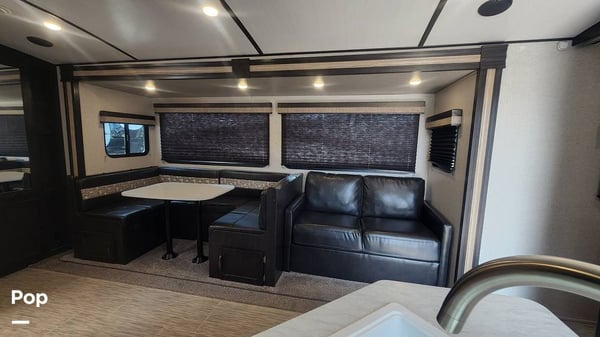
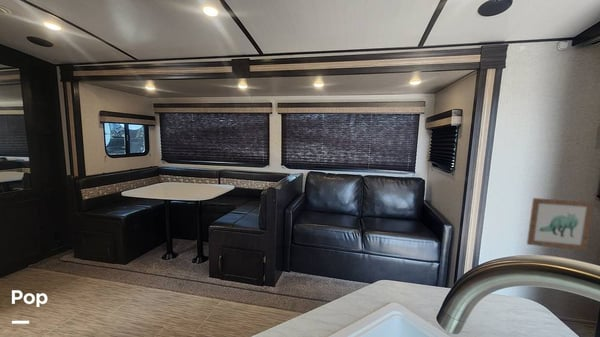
+ wall art [526,197,595,252]
